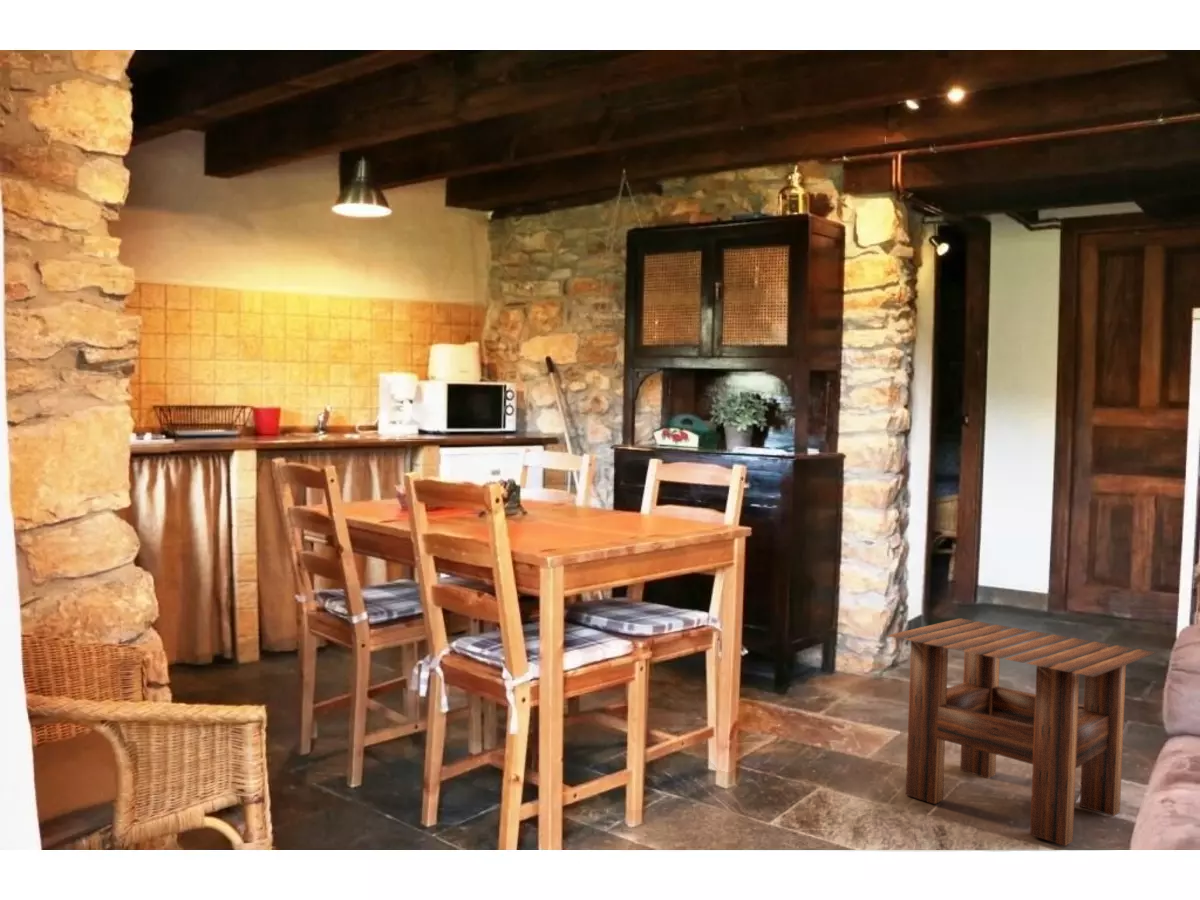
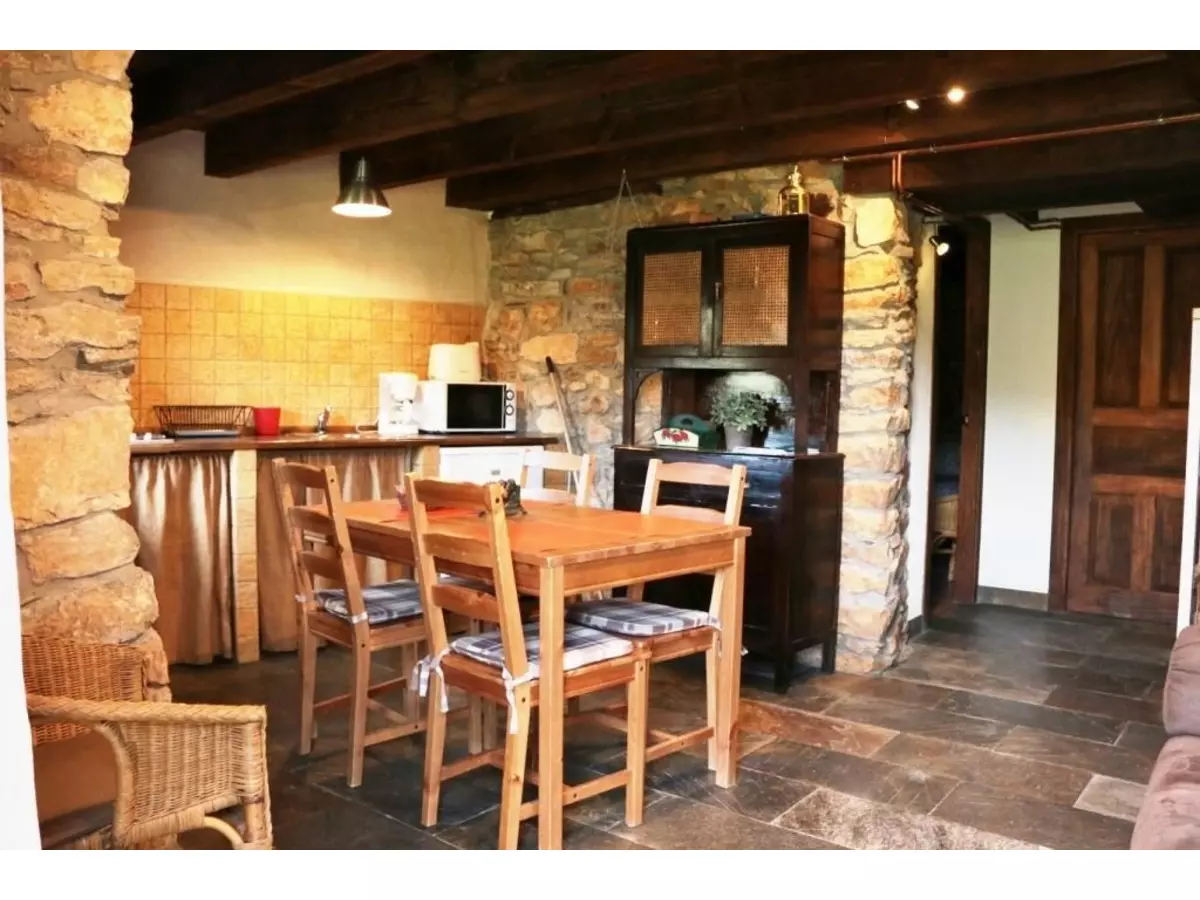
- side table [885,617,1159,847]
